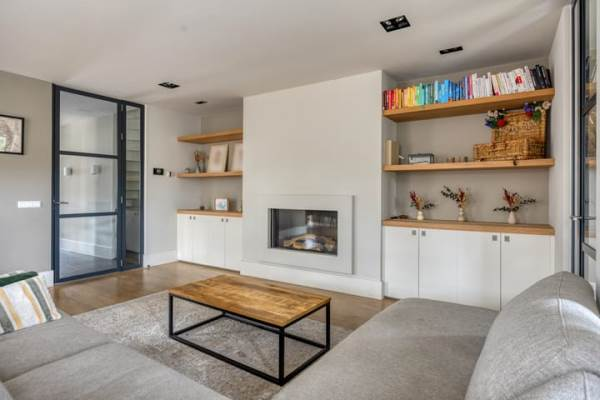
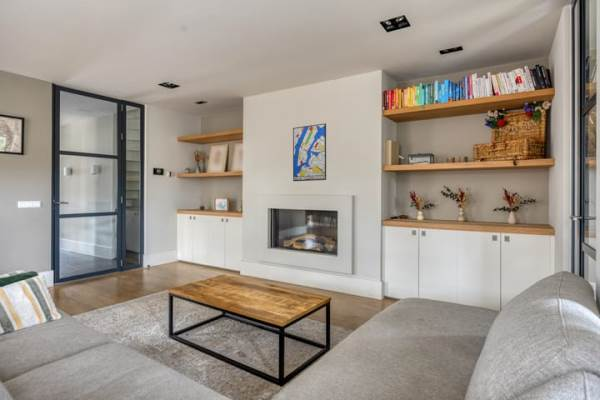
+ wall art [292,122,327,182]
